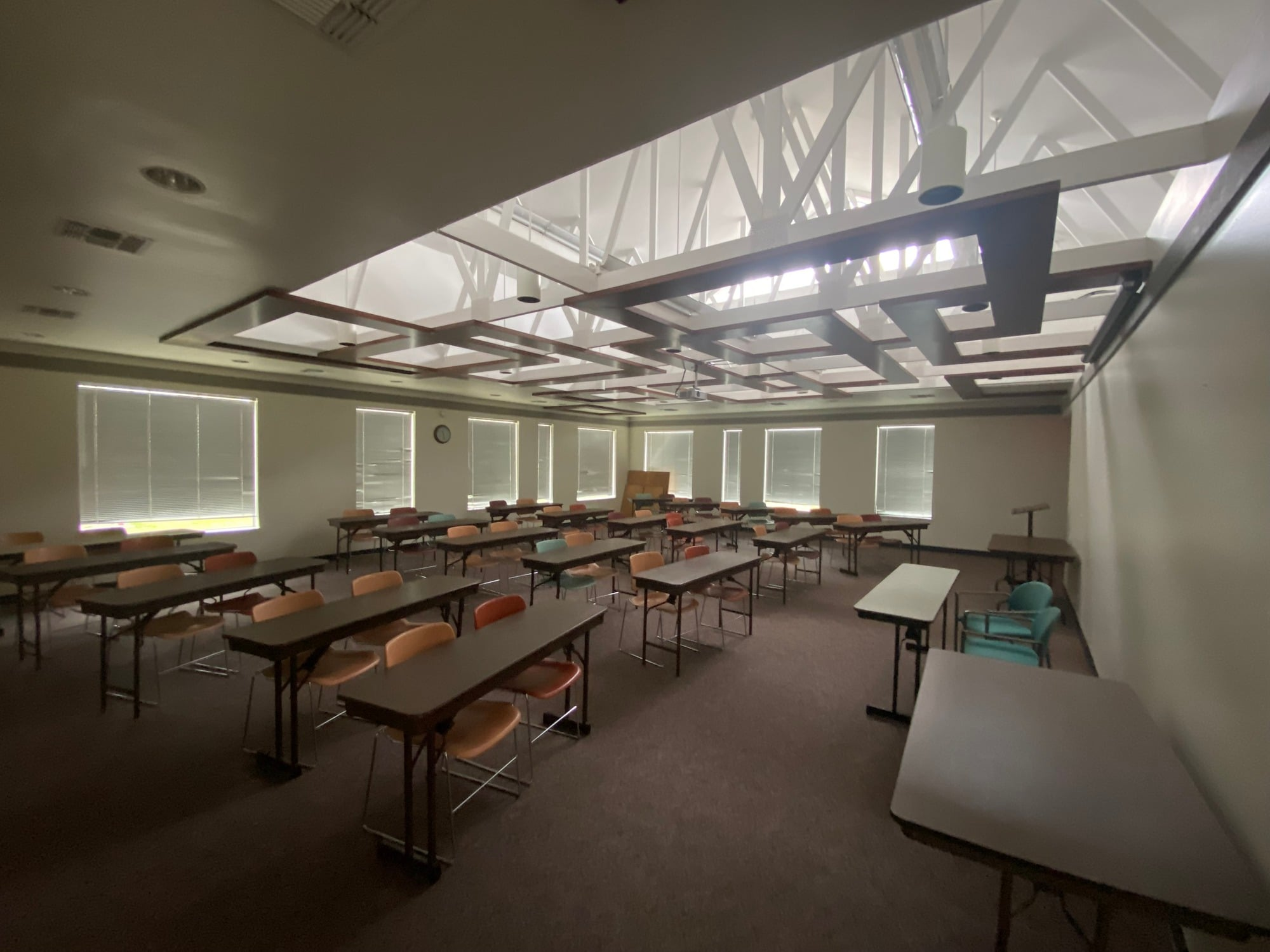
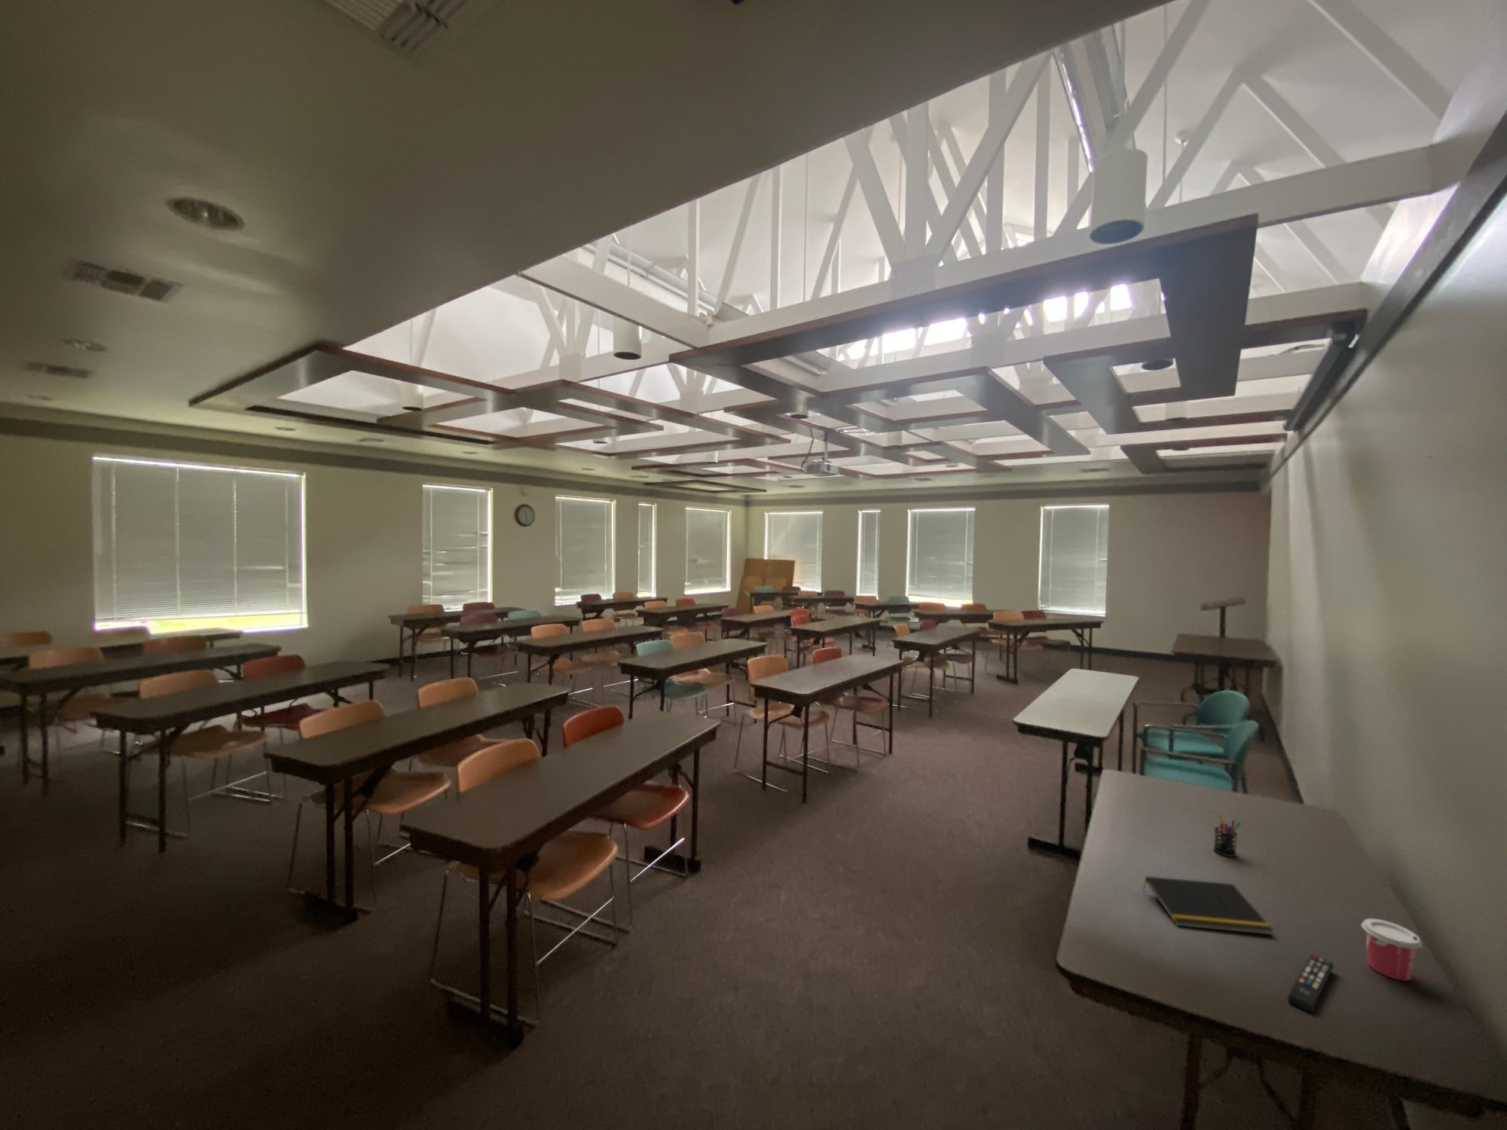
+ remote control [1287,953,1335,1014]
+ cup [1361,918,1424,982]
+ pen holder [1213,813,1242,857]
+ notepad [1142,875,1274,935]
